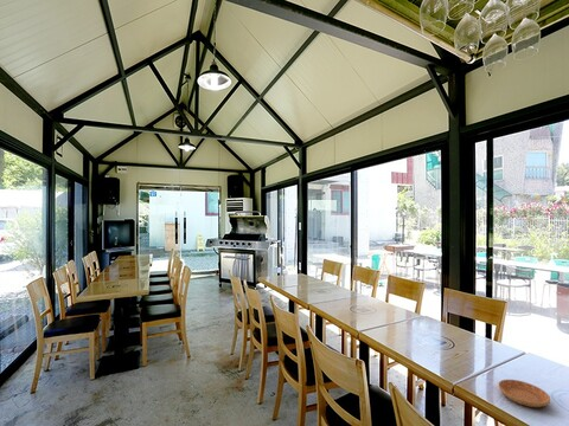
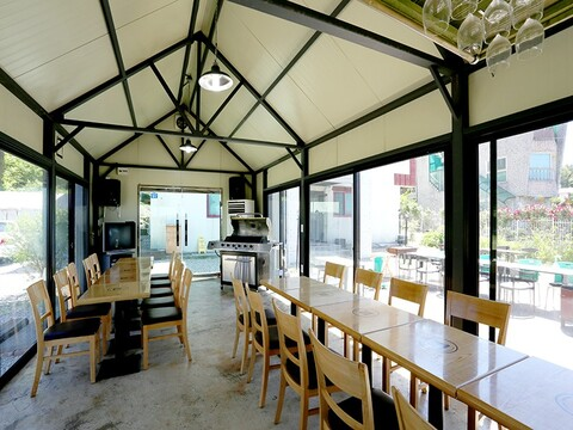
- saucer [498,379,551,408]
